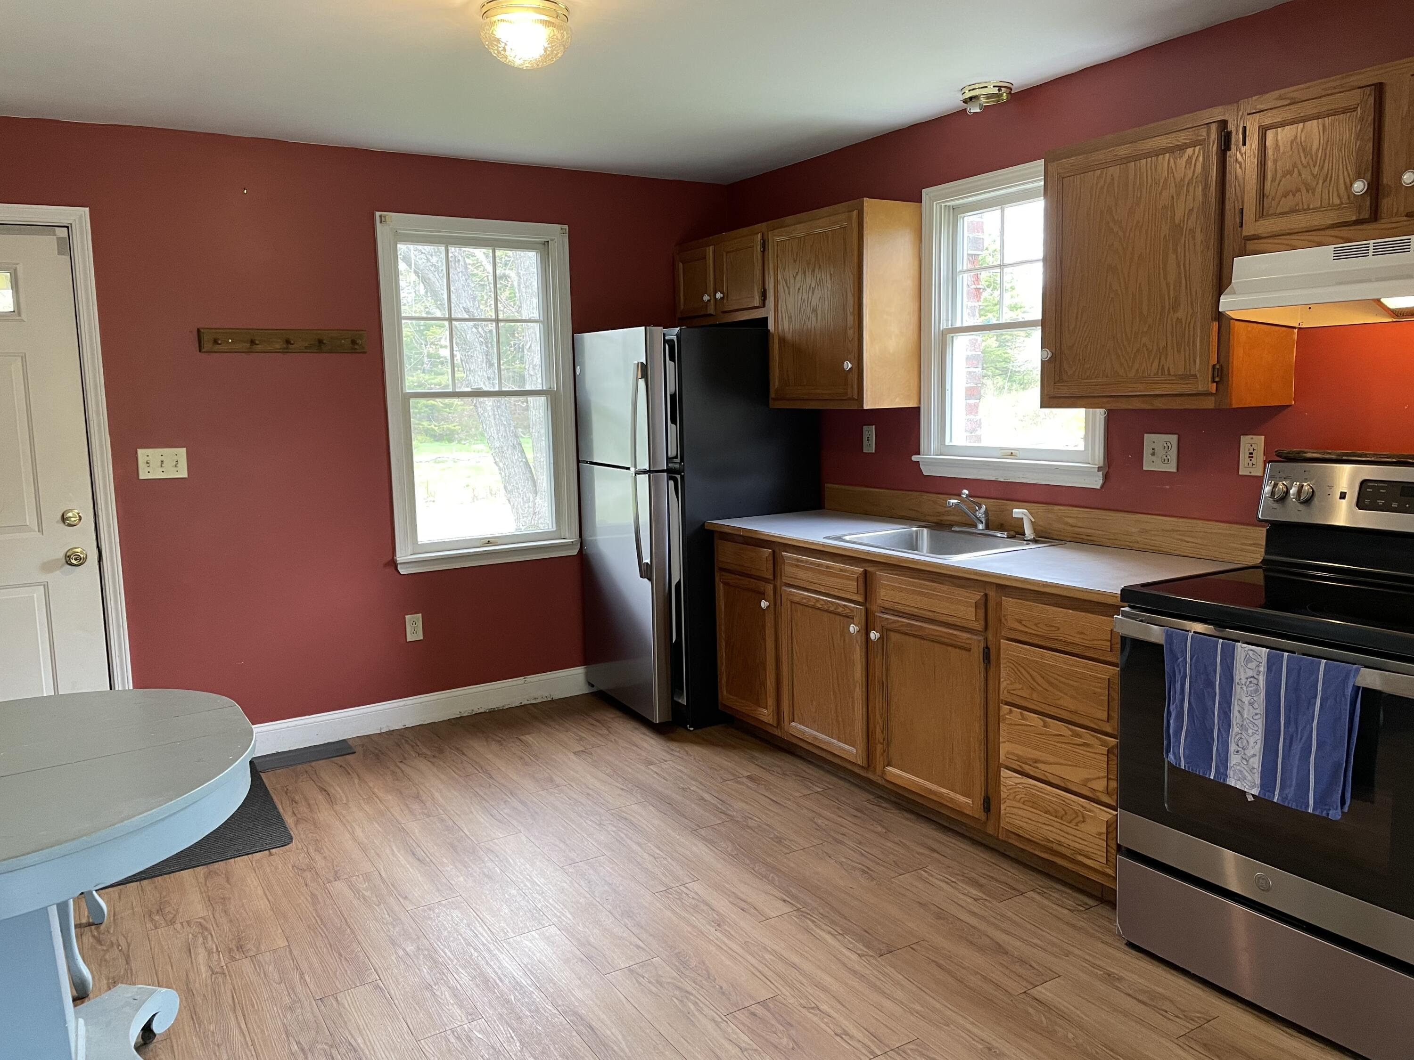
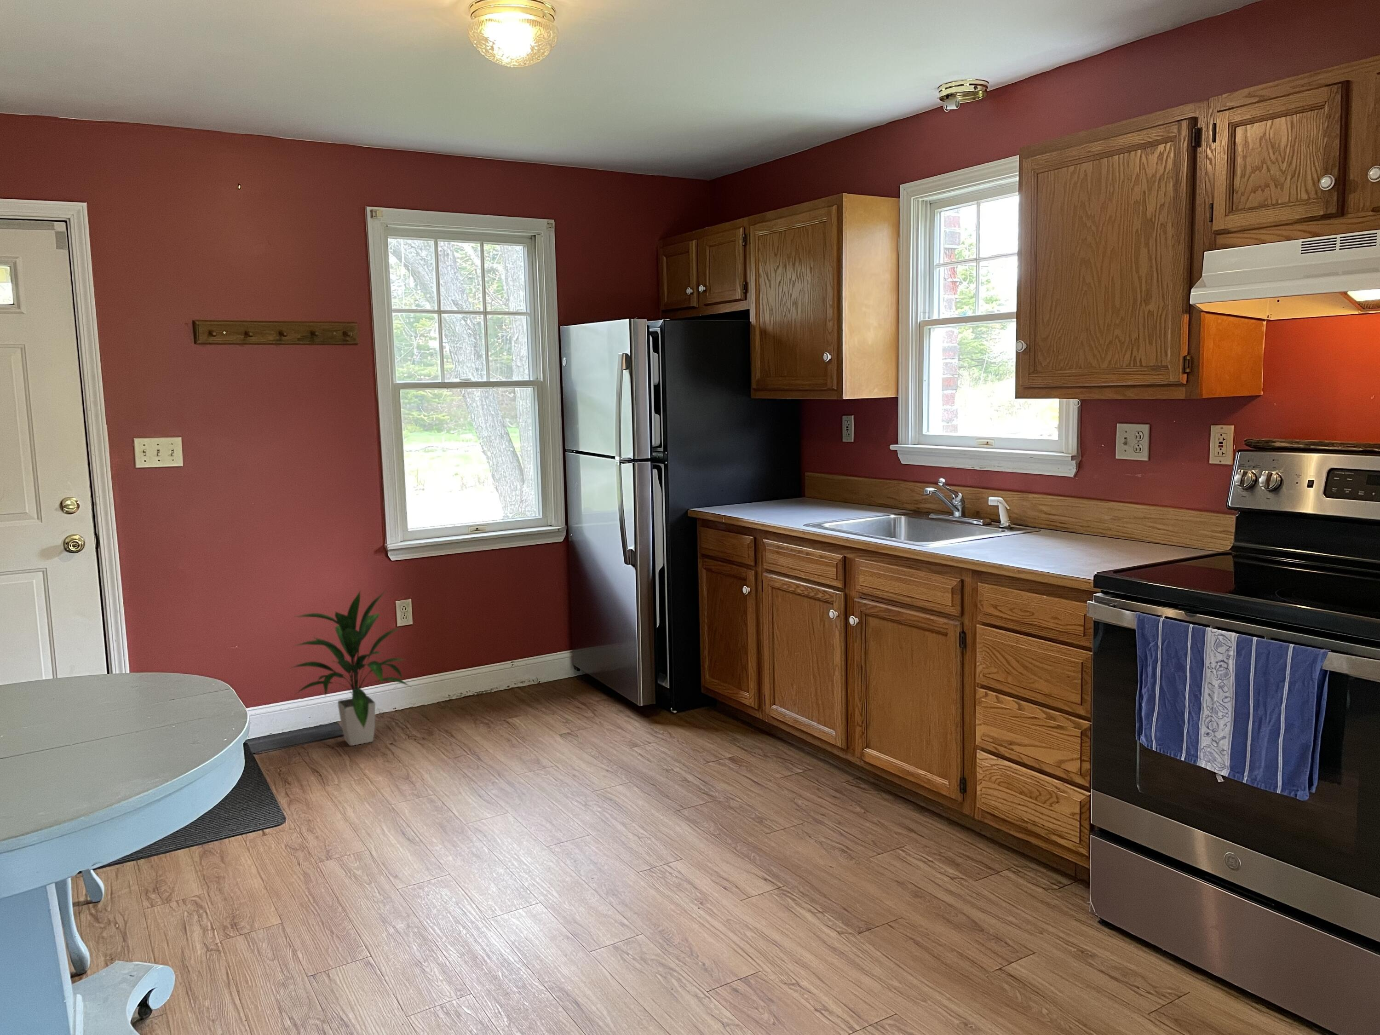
+ indoor plant [286,589,411,746]
